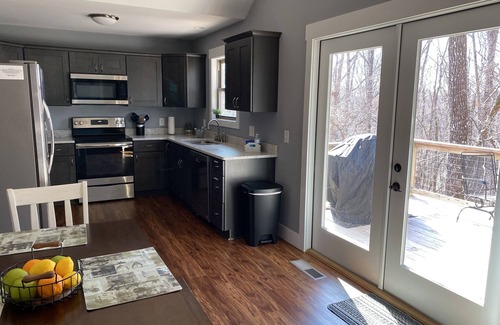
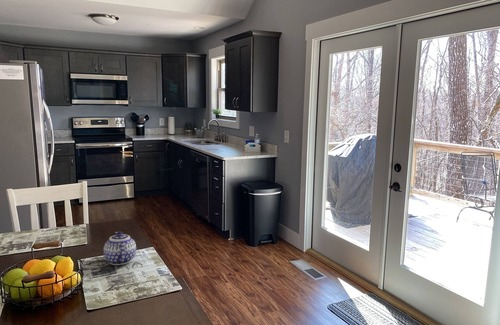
+ teapot [103,231,137,266]
